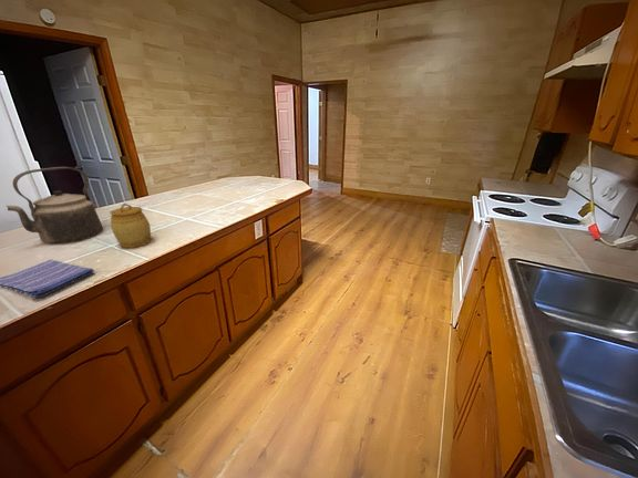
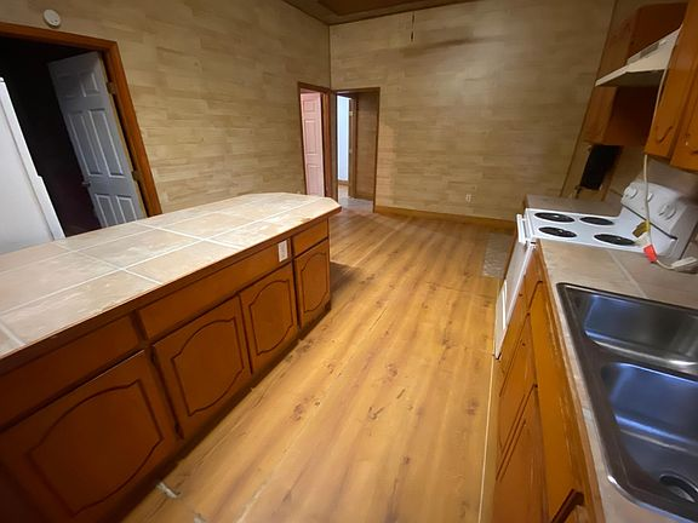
- kettle [6,166,104,245]
- jar [109,202,152,249]
- dish towel [0,259,95,299]
